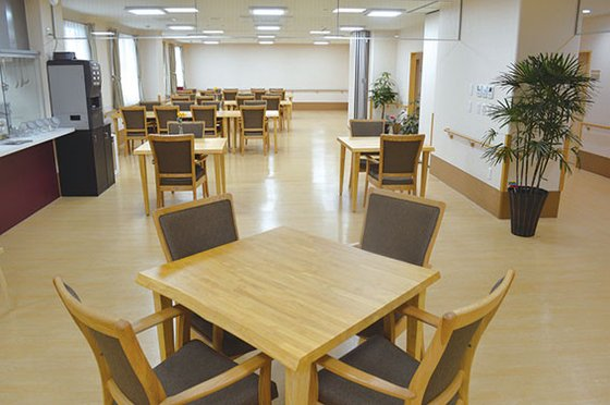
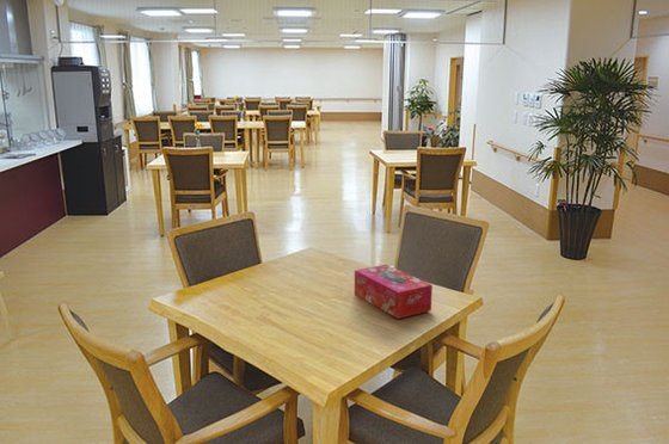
+ tissue box [354,264,434,320]
